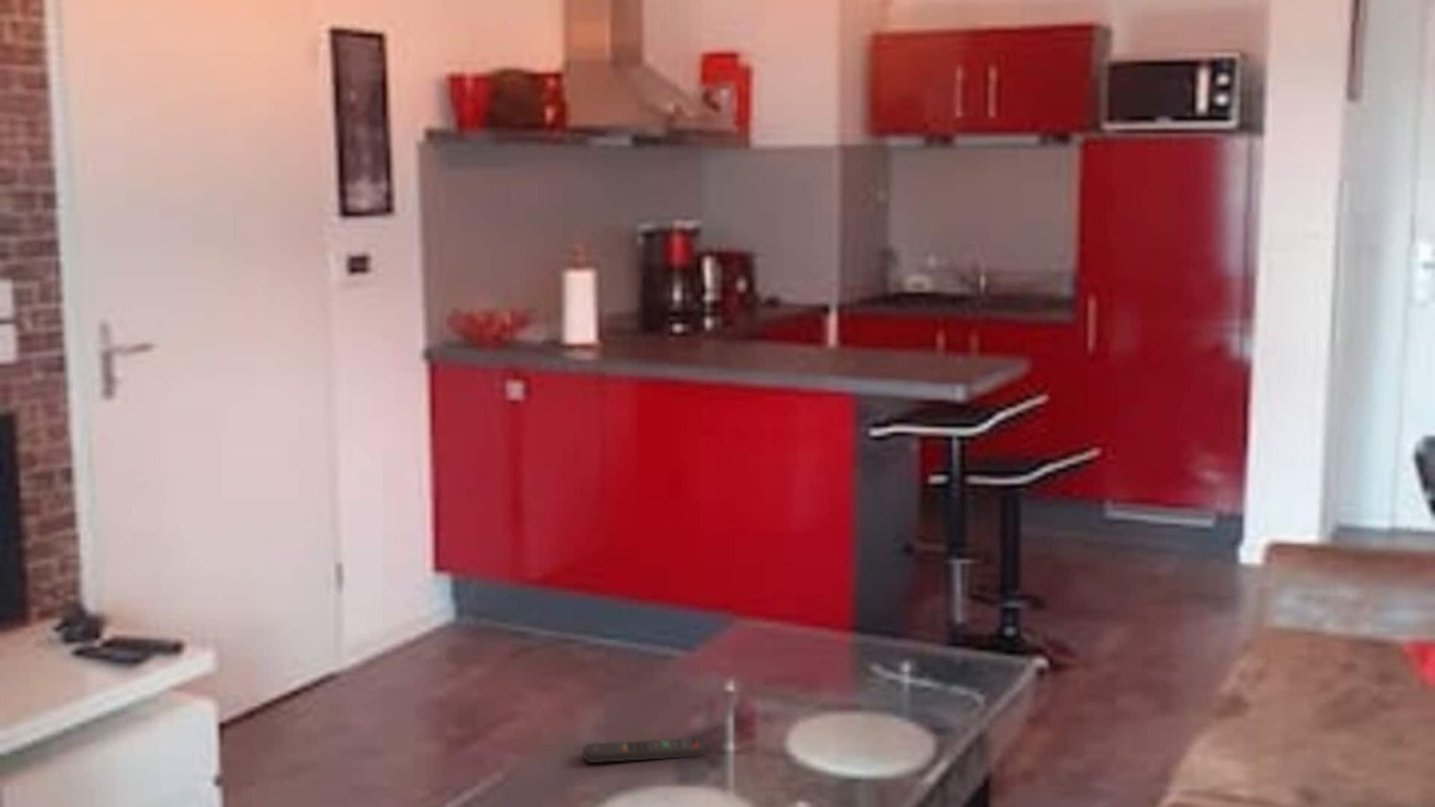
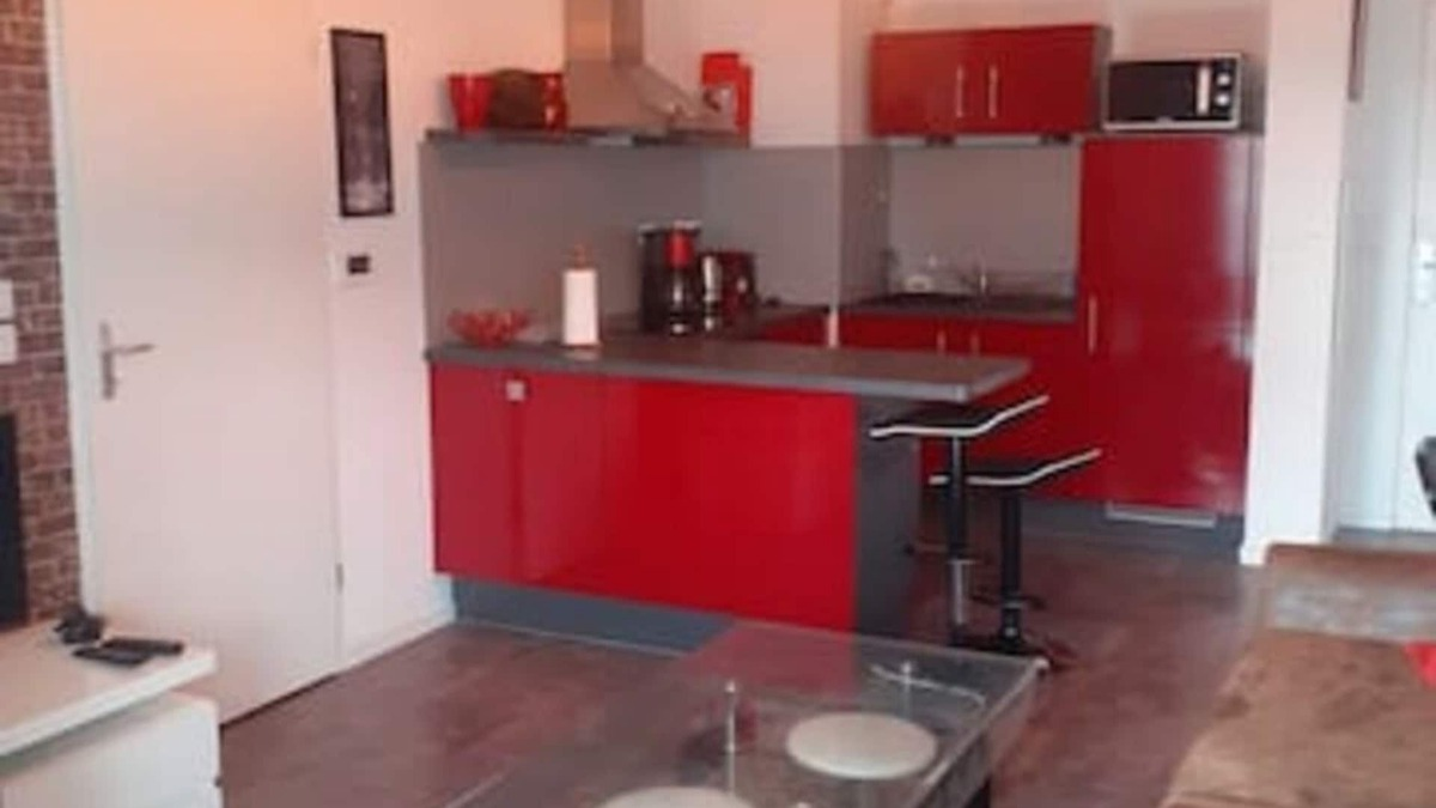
- remote control [581,736,706,764]
